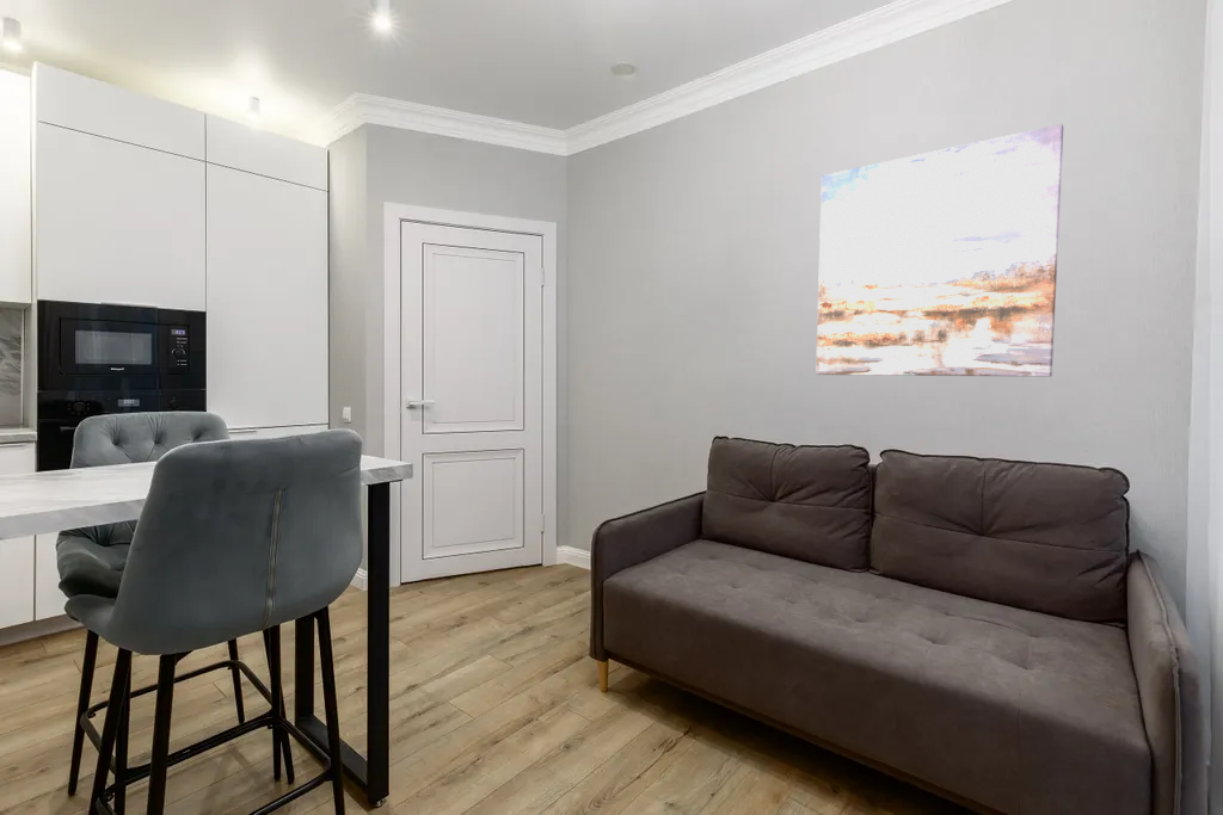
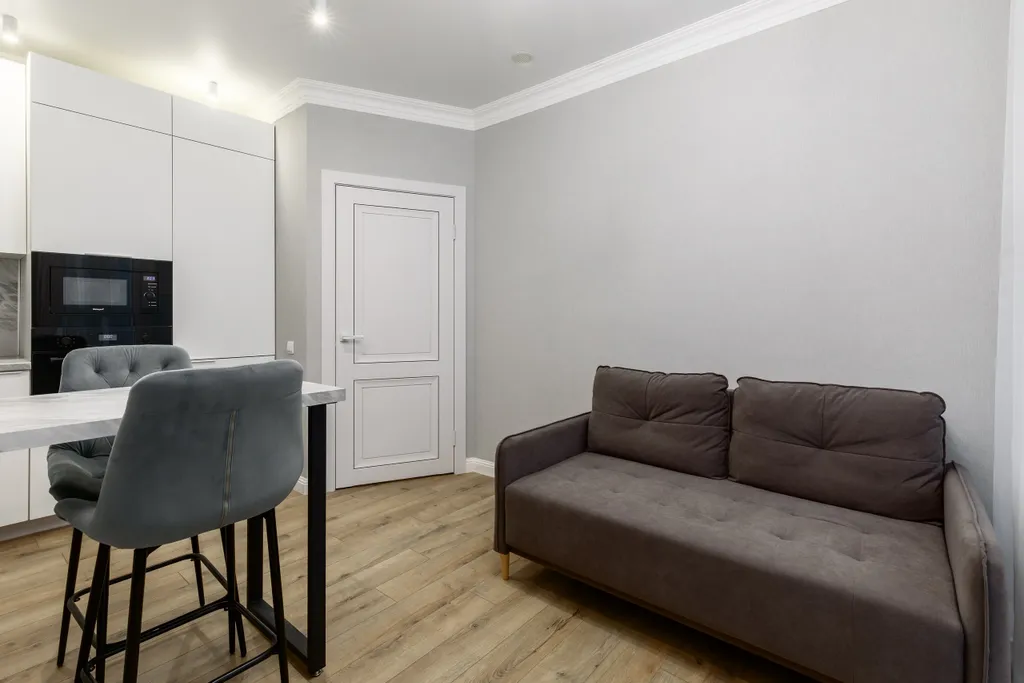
- wall art [815,123,1064,378]
